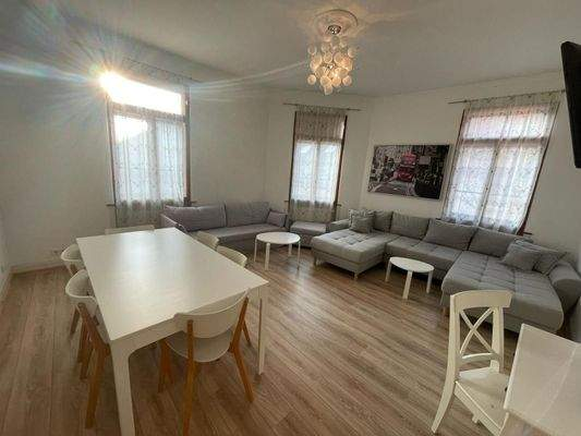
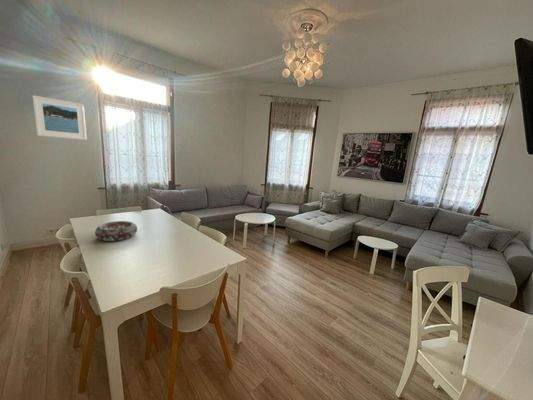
+ decorative bowl [94,220,138,242]
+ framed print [32,94,88,141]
